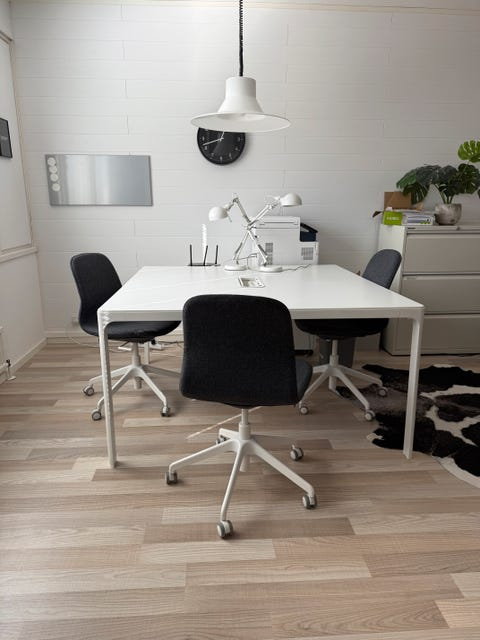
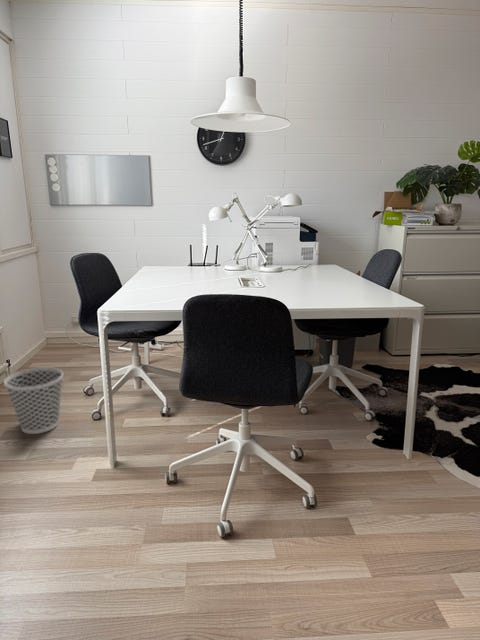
+ wastebasket [3,366,64,435]
